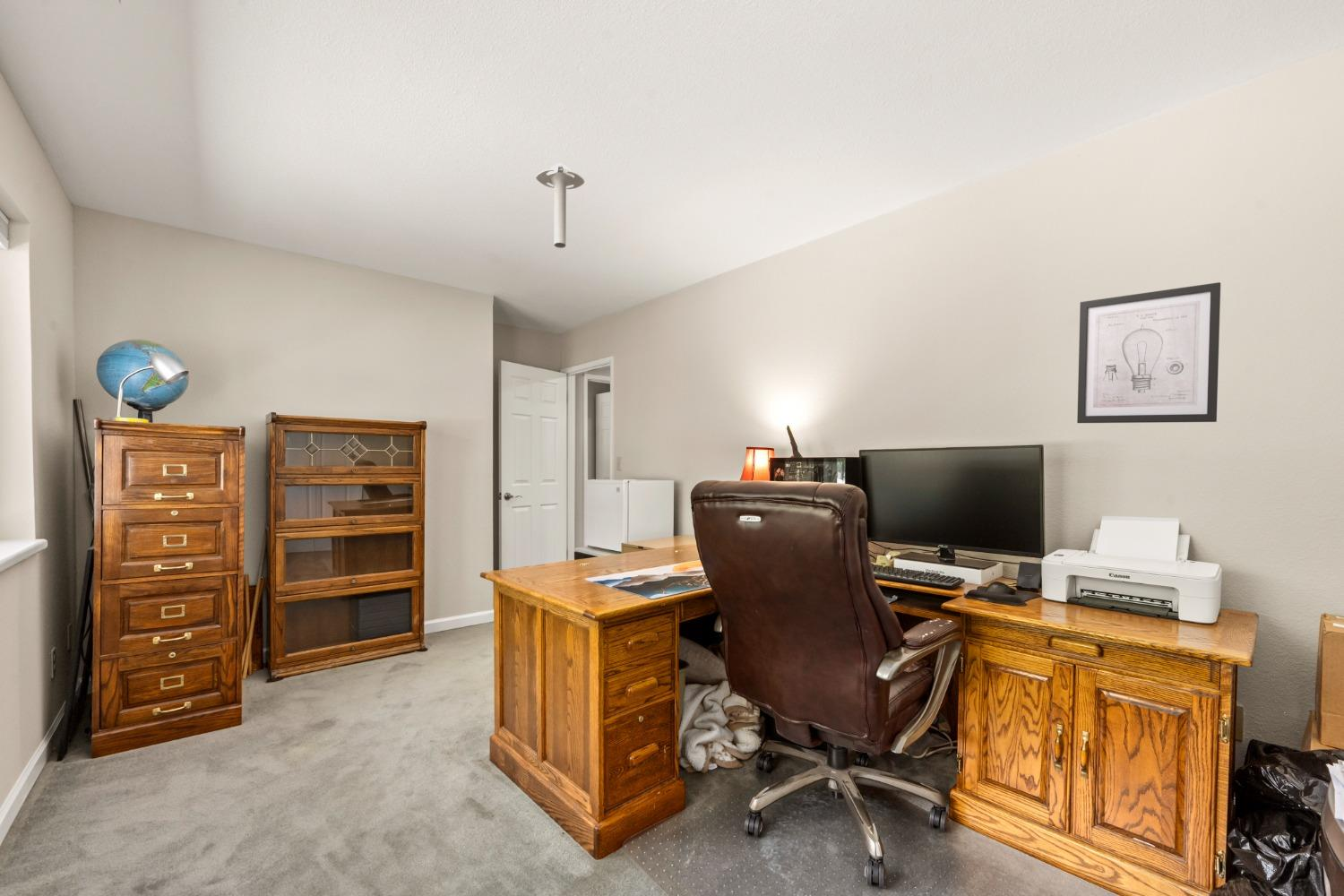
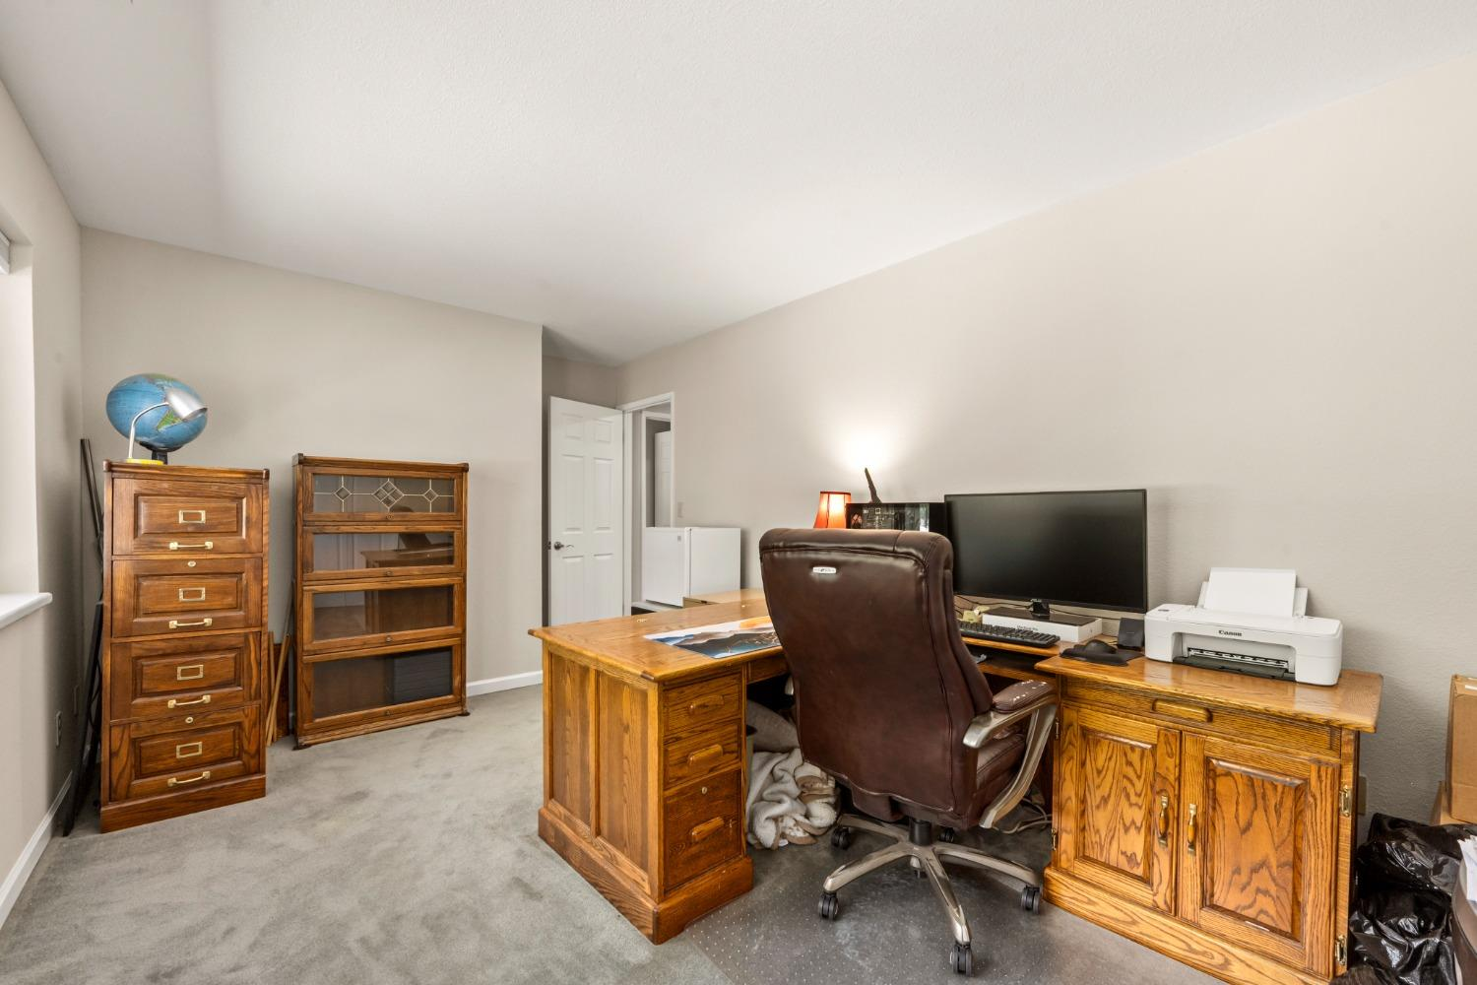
- wall art [1076,281,1221,424]
- ceiling light [535,162,585,249]
